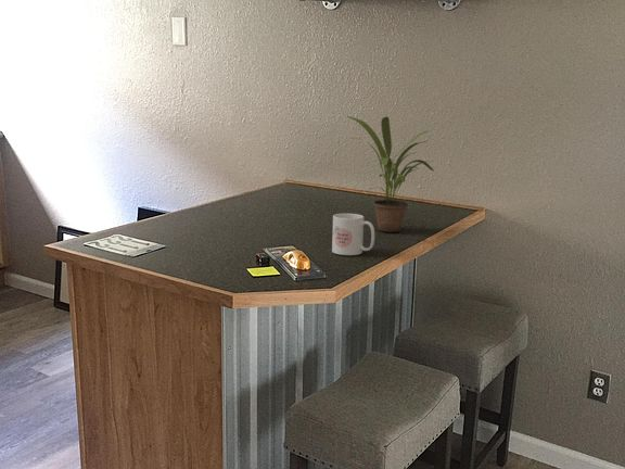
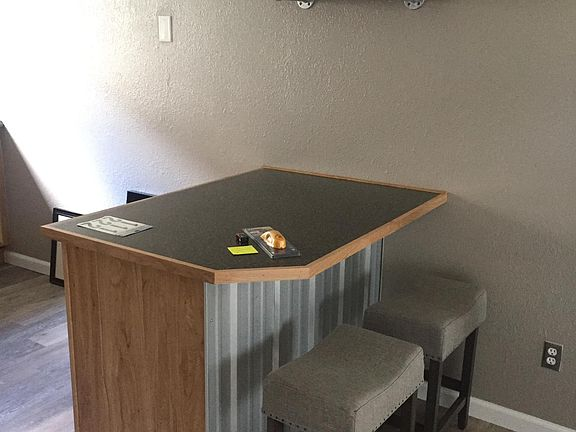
- mug [331,213,375,256]
- potted plant [346,115,435,233]
